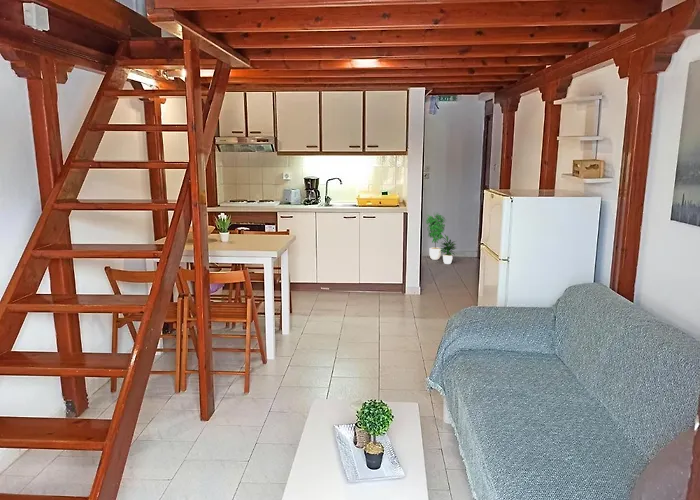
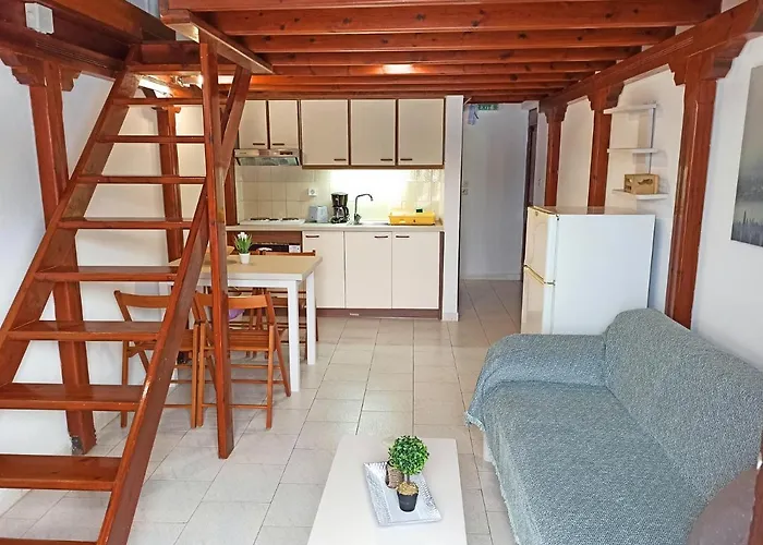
- potted plant [424,211,458,265]
